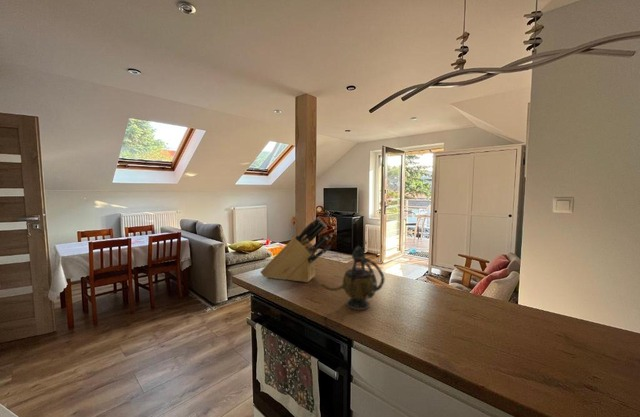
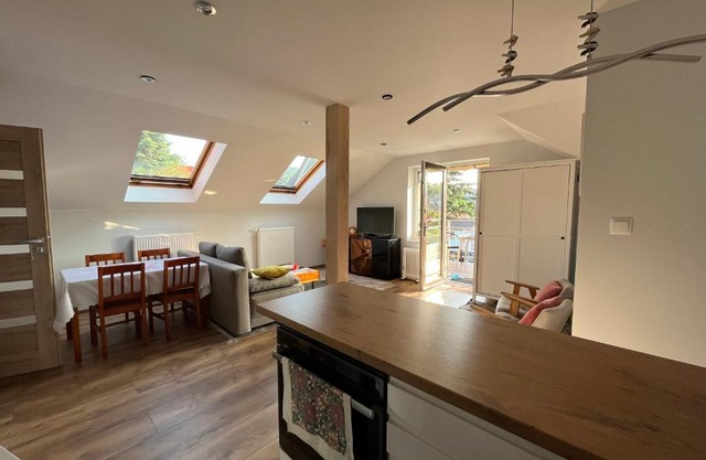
- teapot [320,244,386,311]
- knife block [259,216,333,283]
